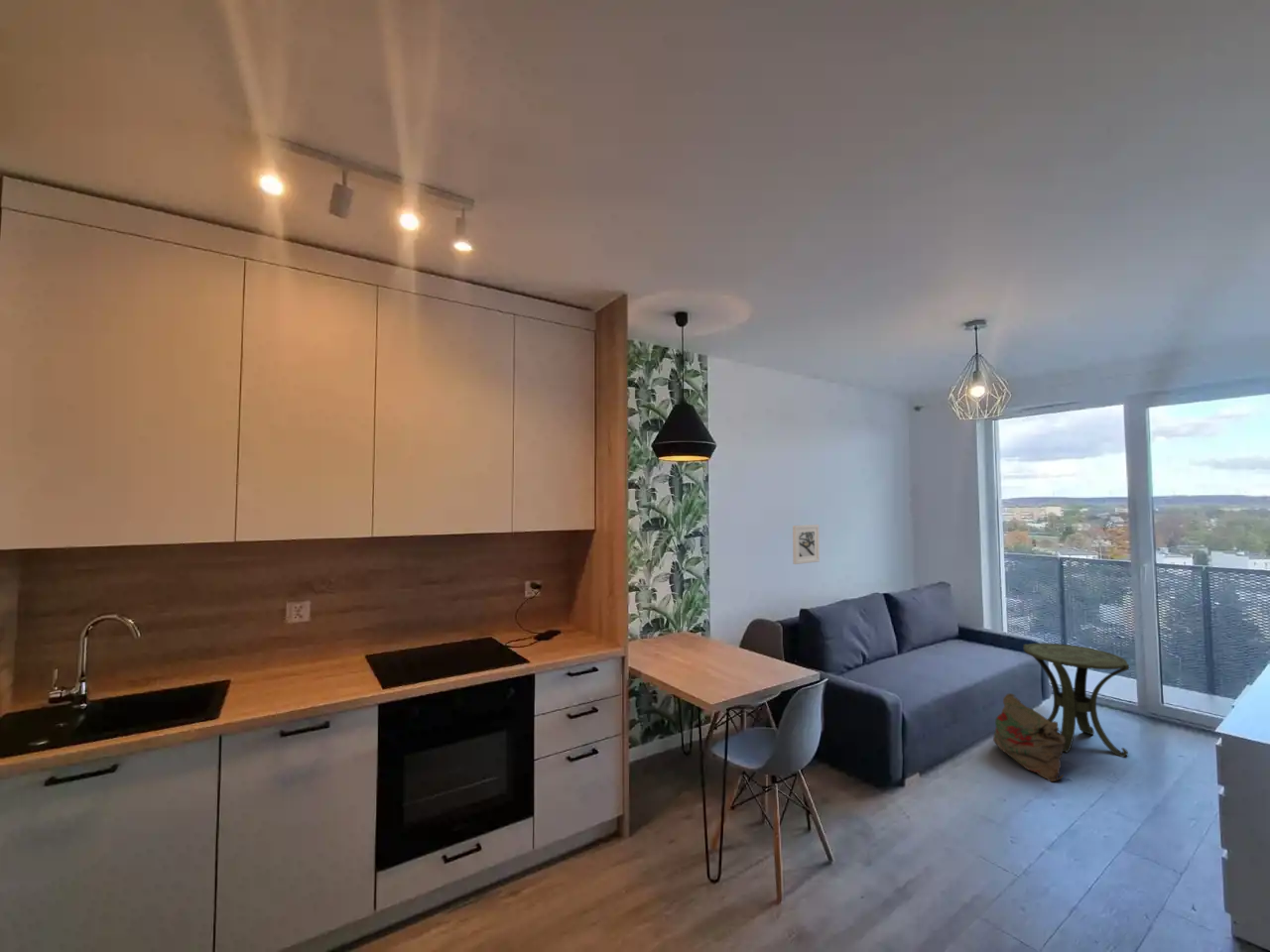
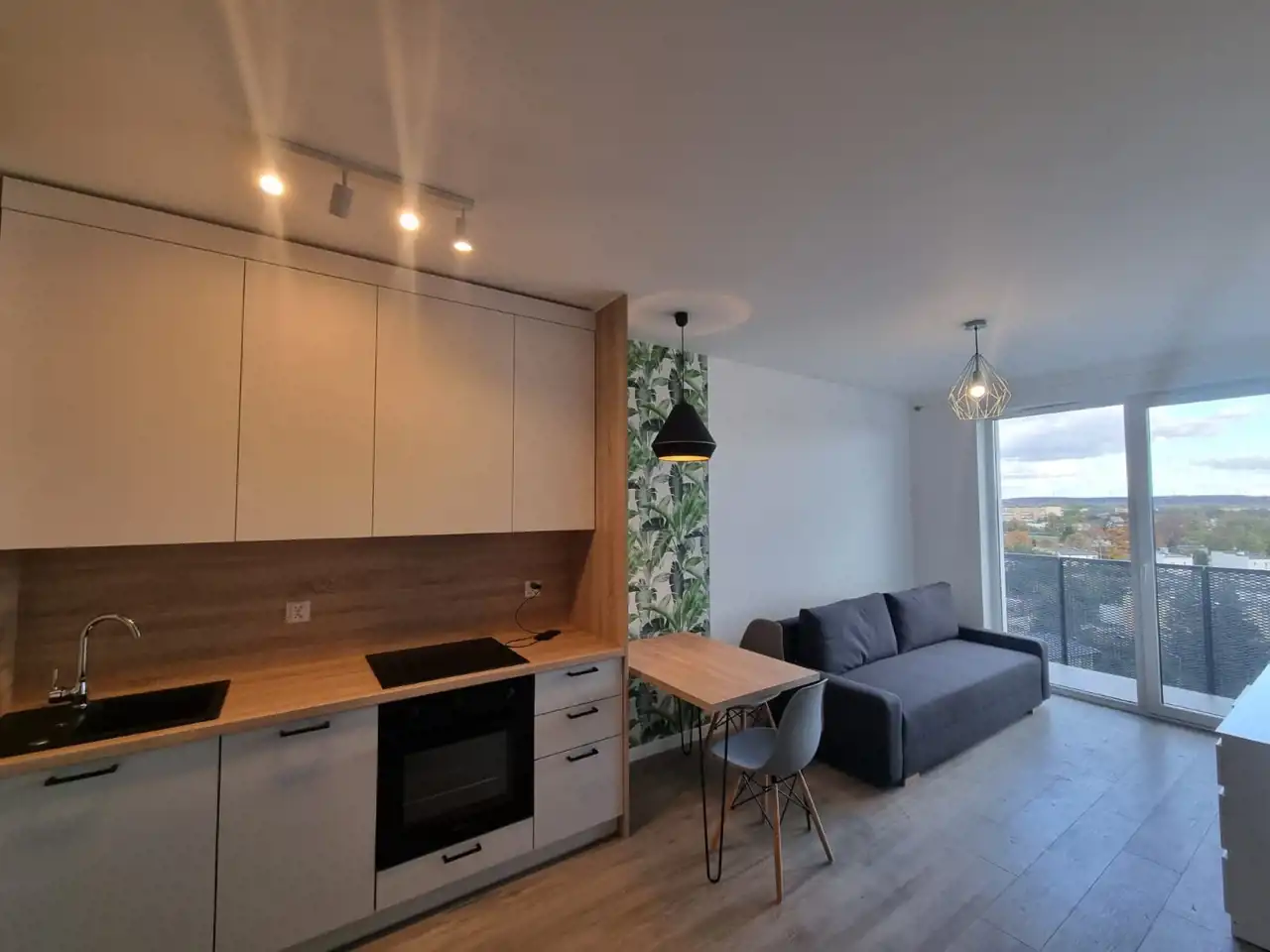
- bag [992,692,1066,782]
- side table [1023,642,1130,758]
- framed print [792,524,821,565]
